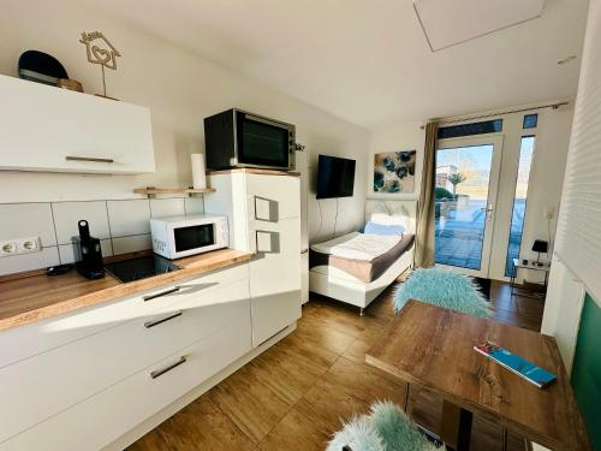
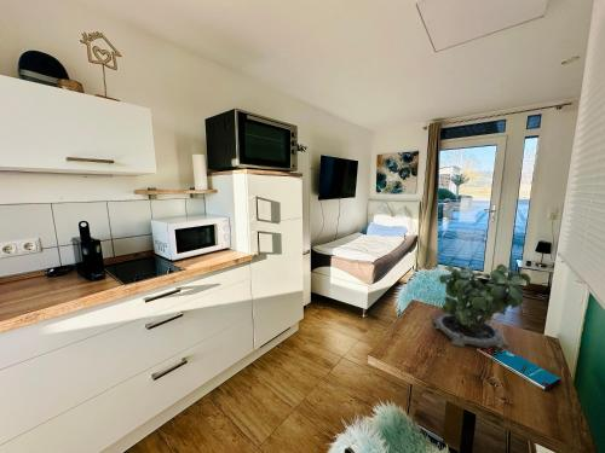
+ potted plant [431,256,532,350]
